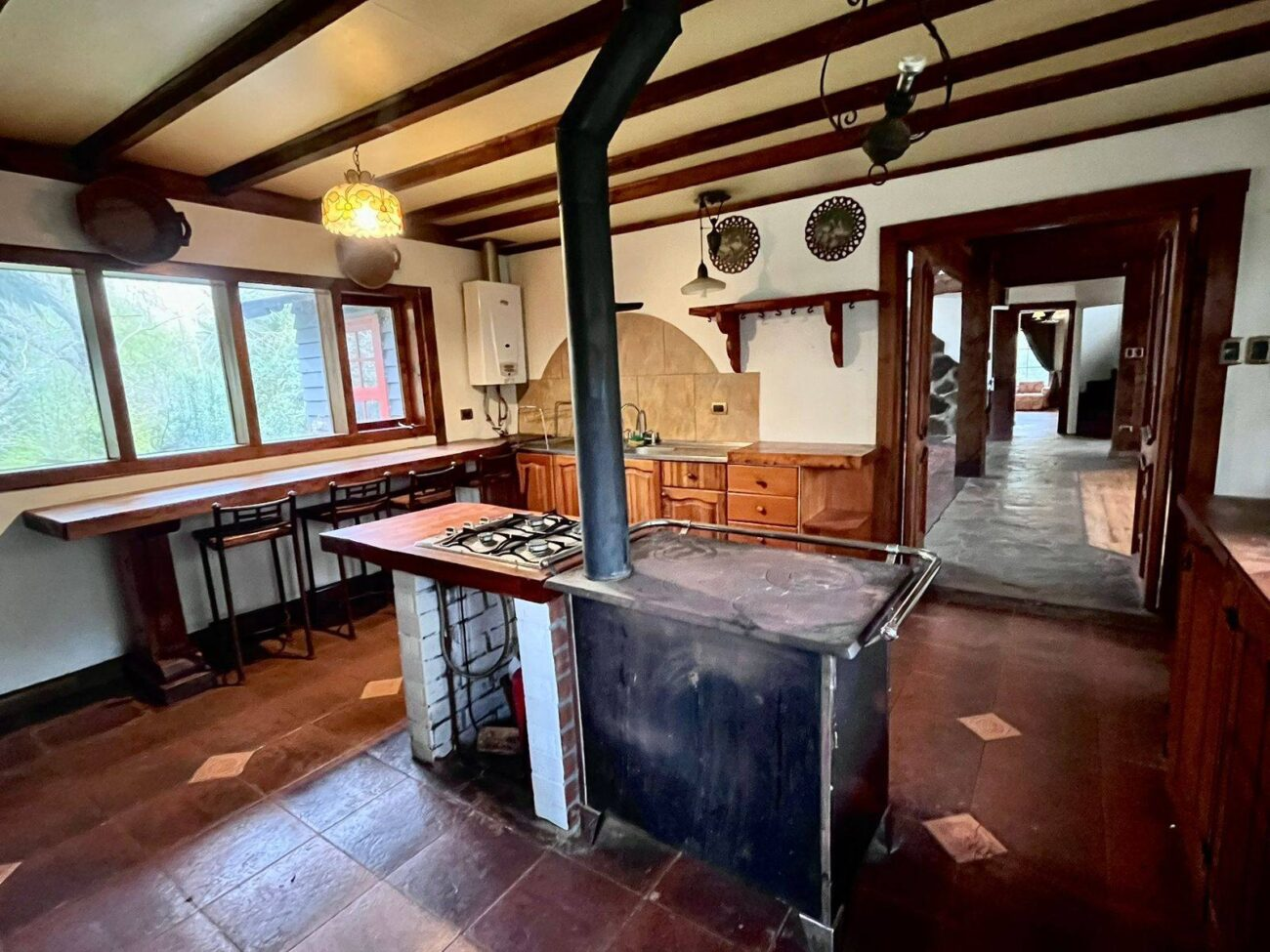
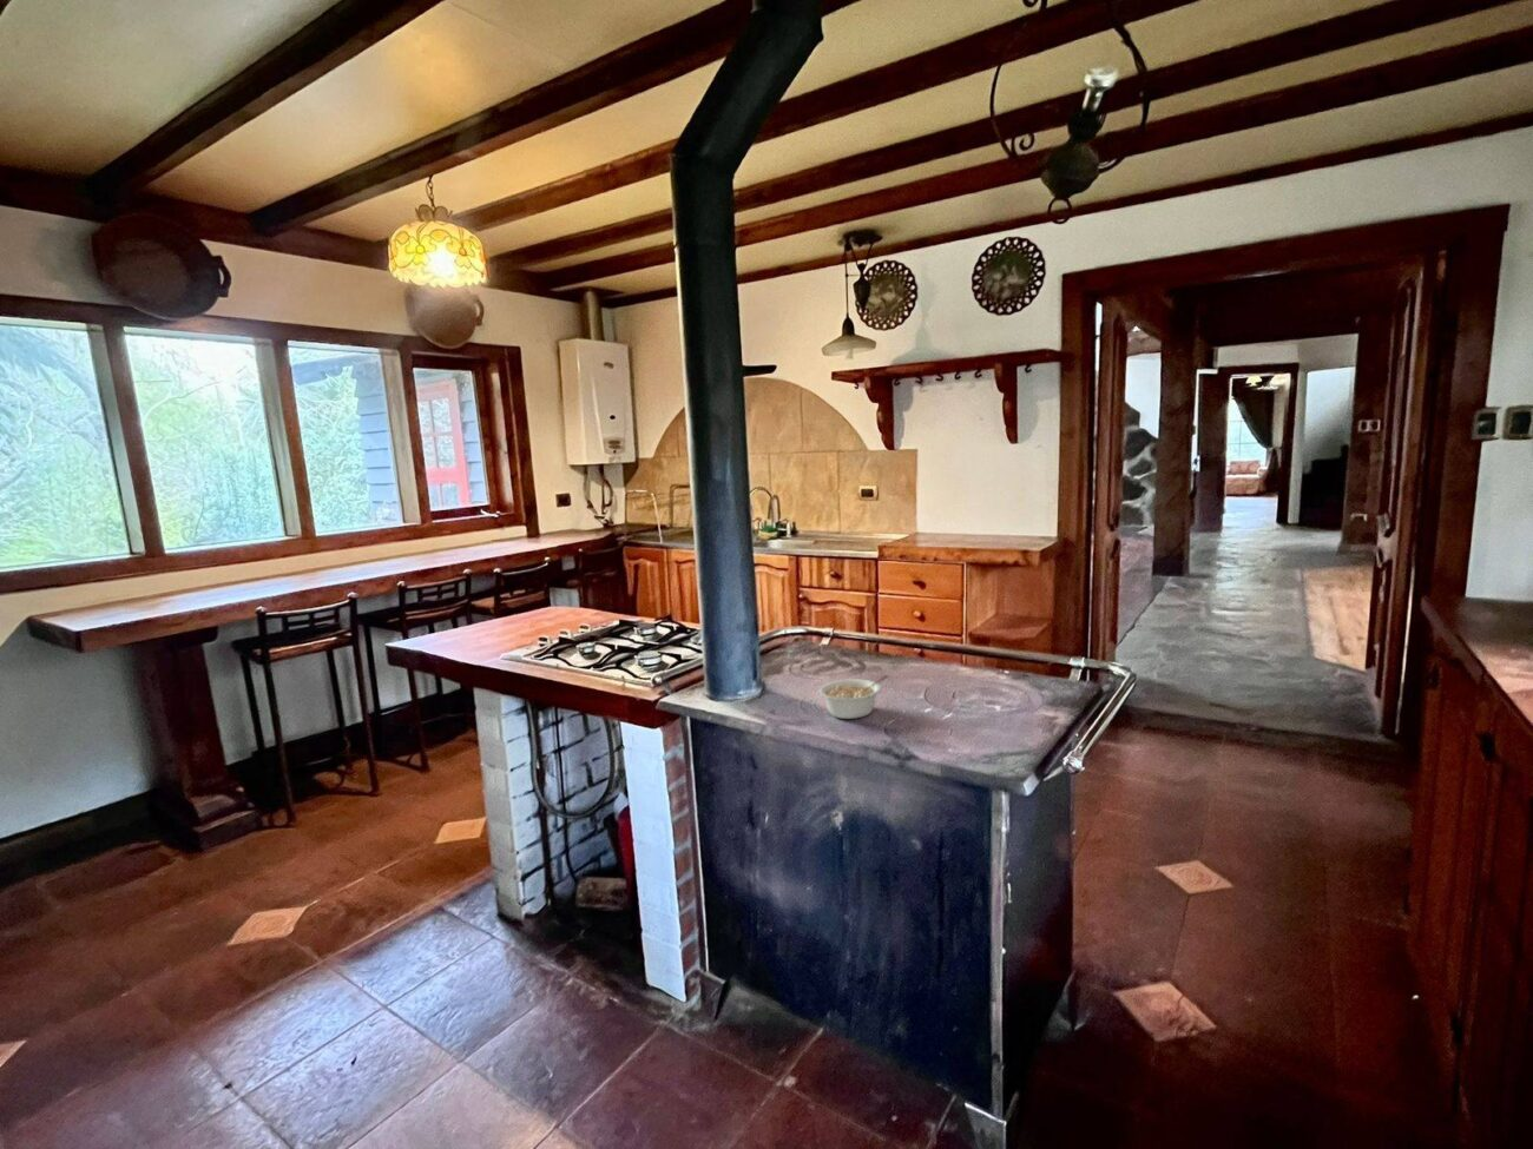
+ legume [817,675,891,721]
